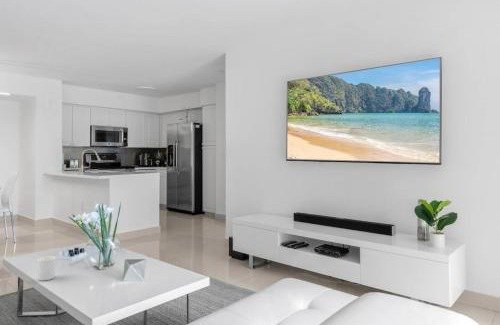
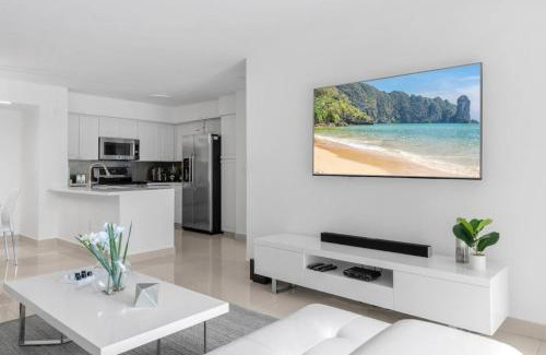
- candle holder [36,255,57,282]
